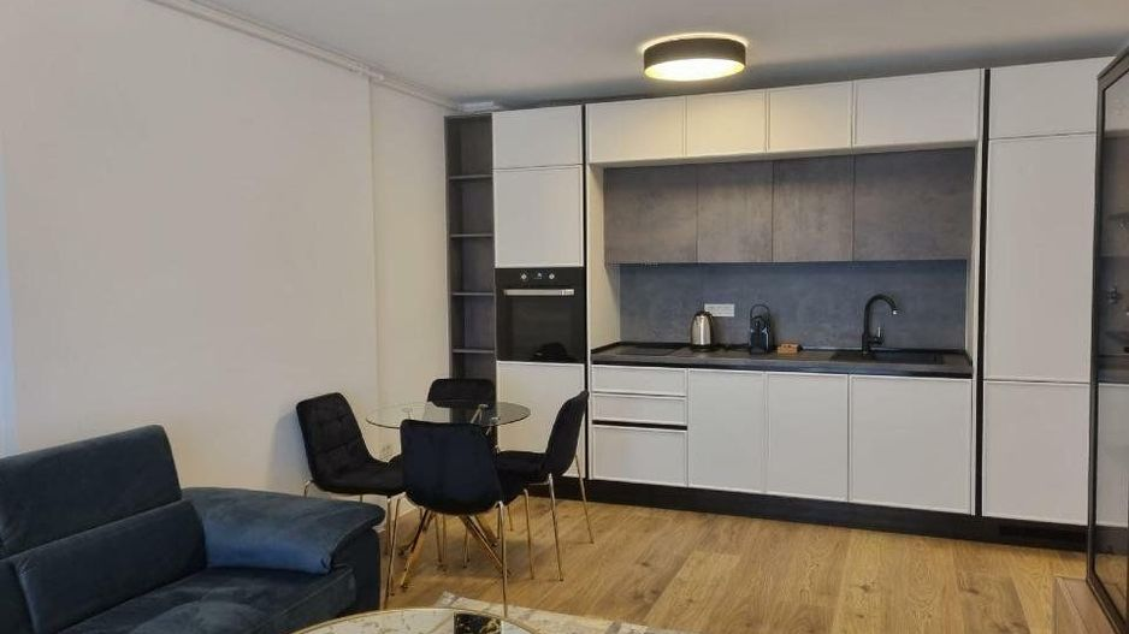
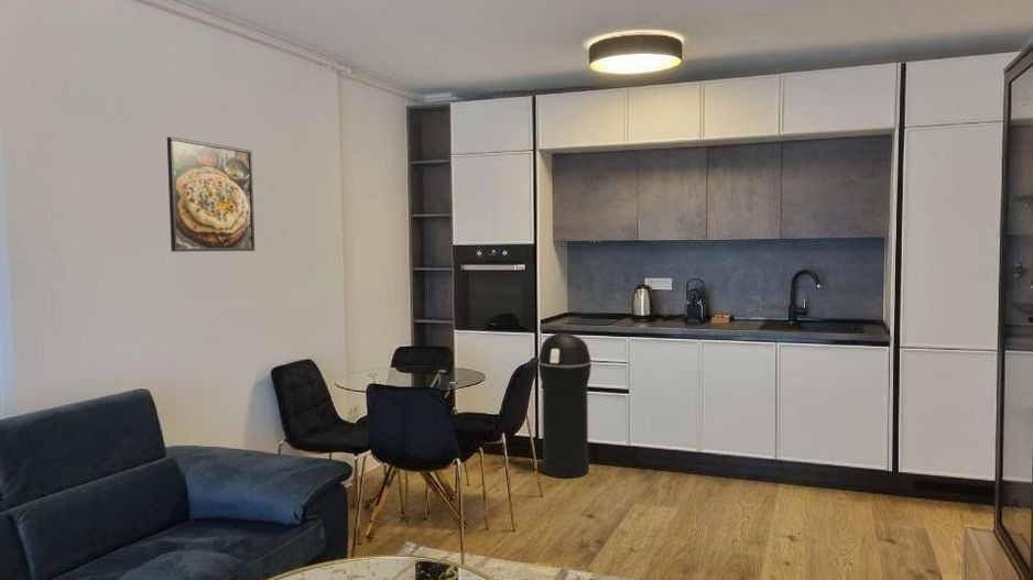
+ trash can [537,331,592,479]
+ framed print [166,135,255,253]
